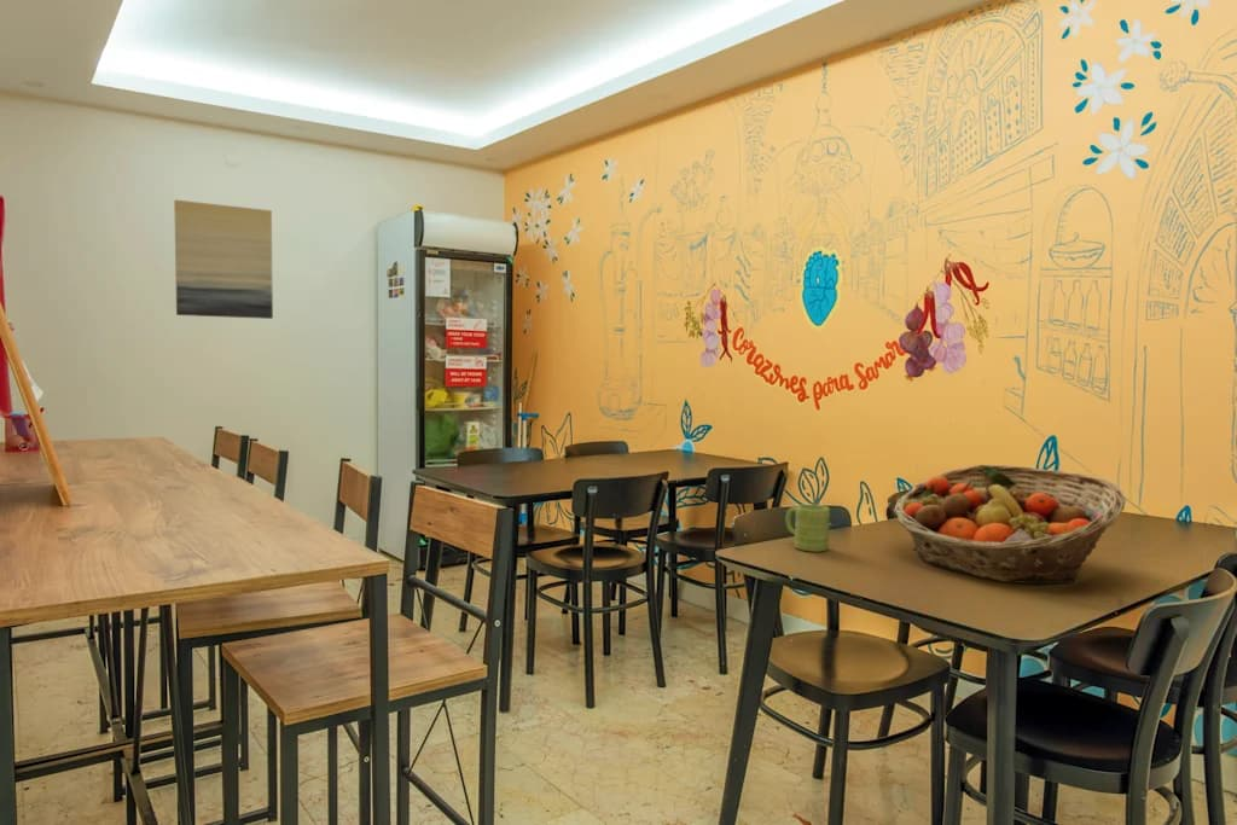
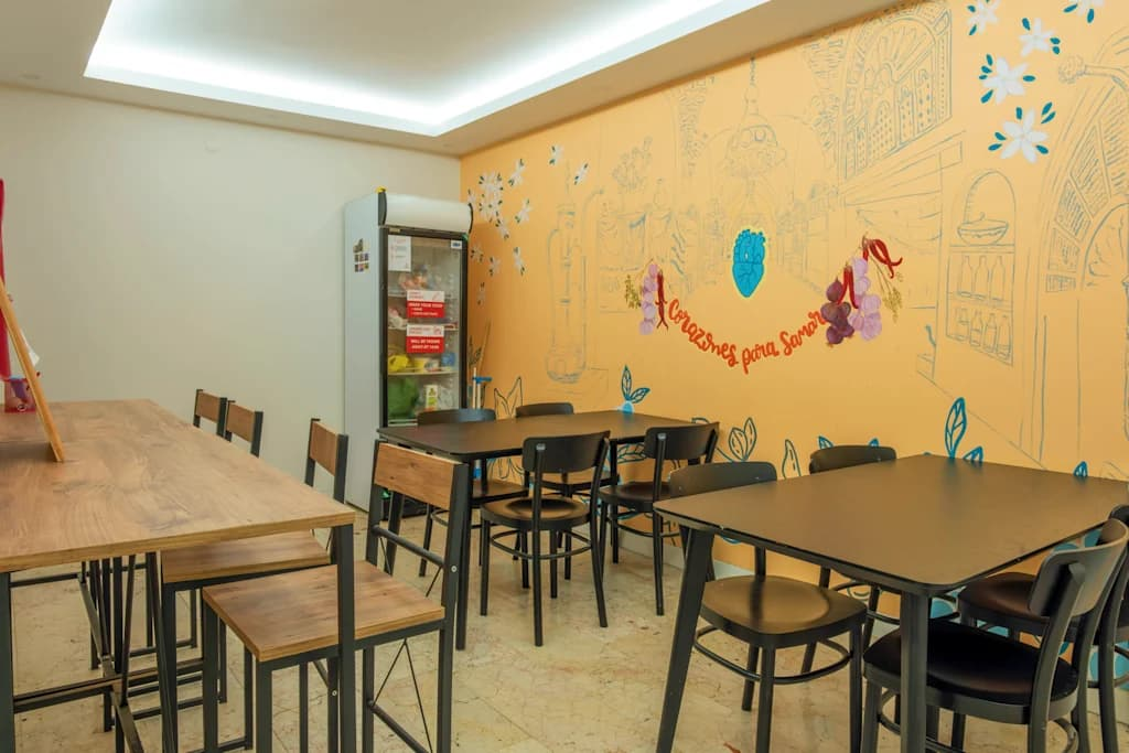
- fruit basket [892,464,1127,586]
- mug [784,504,831,553]
- wall art [173,199,274,320]
